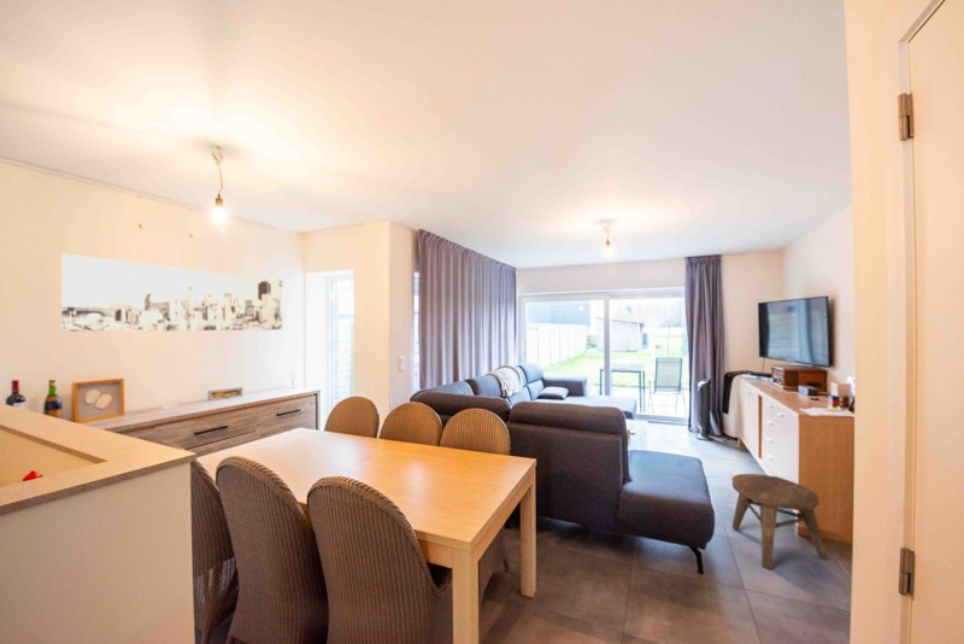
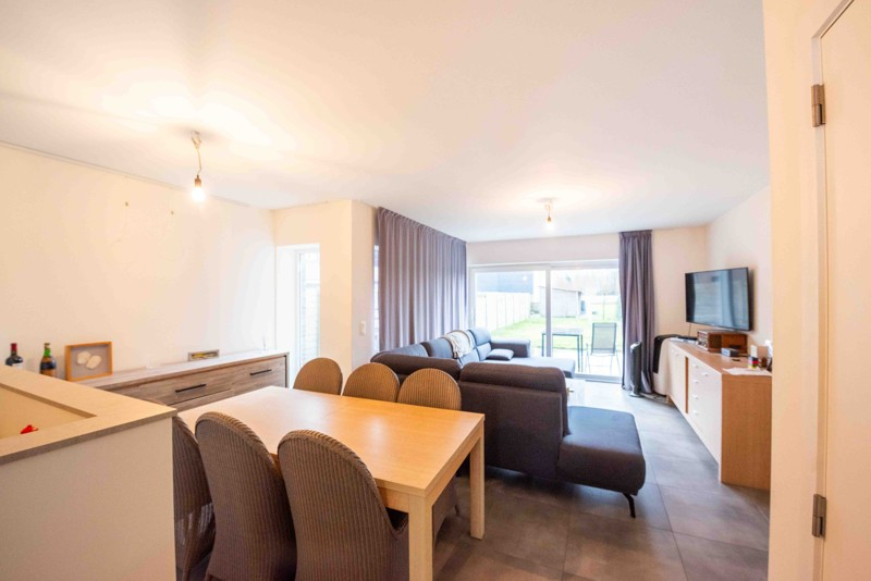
- stool [731,473,829,570]
- wall art [60,253,283,333]
